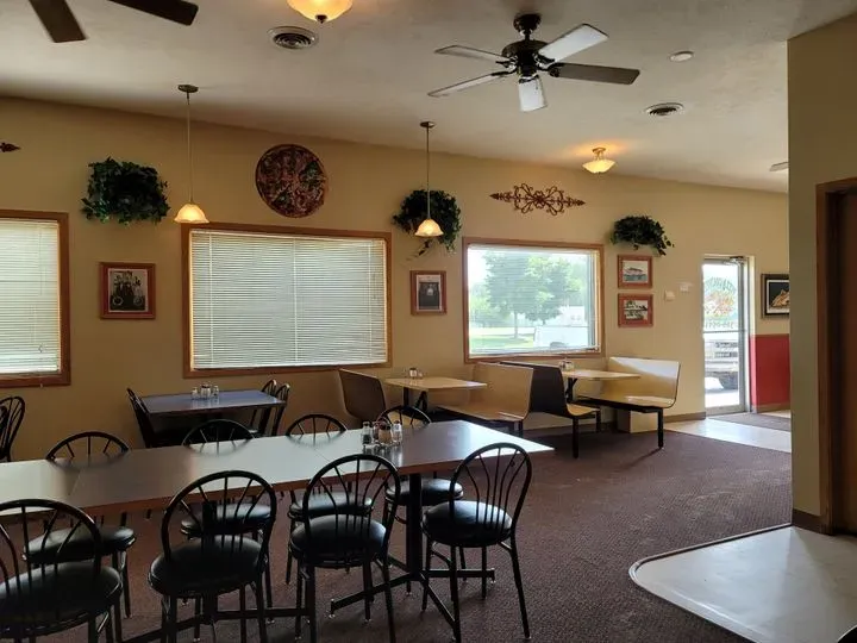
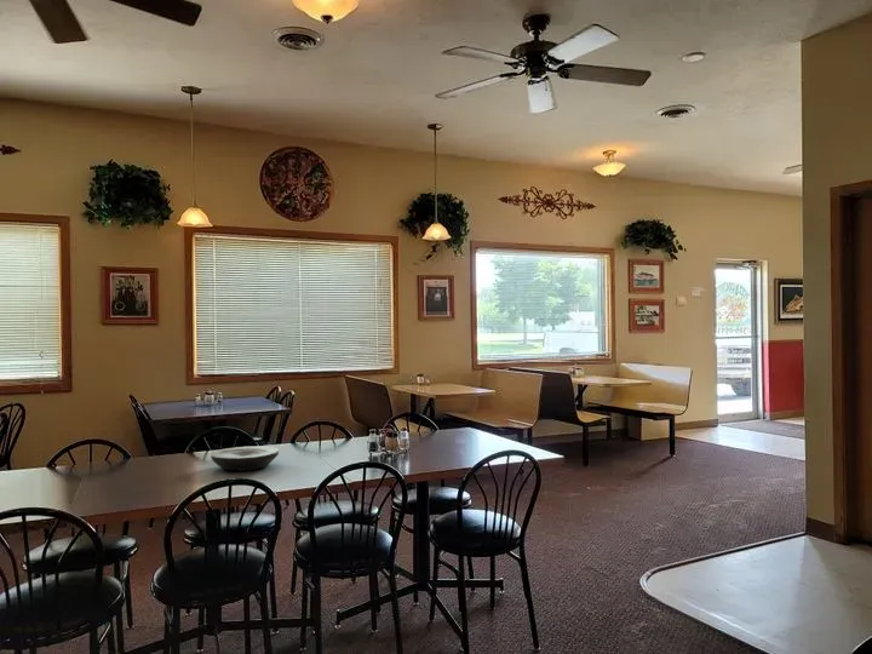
+ plate [210,444,280,472]
